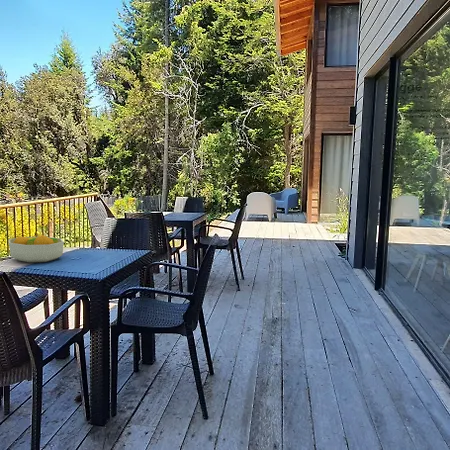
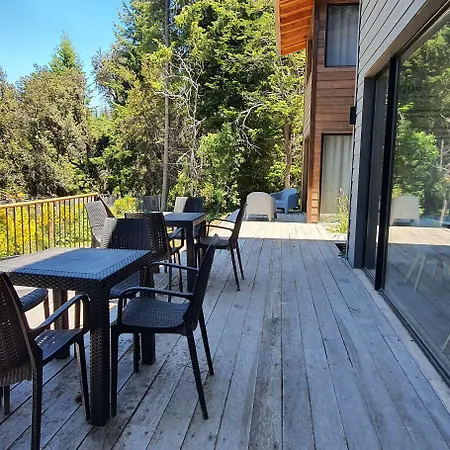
- fruit bowl [8,234,65,263]
